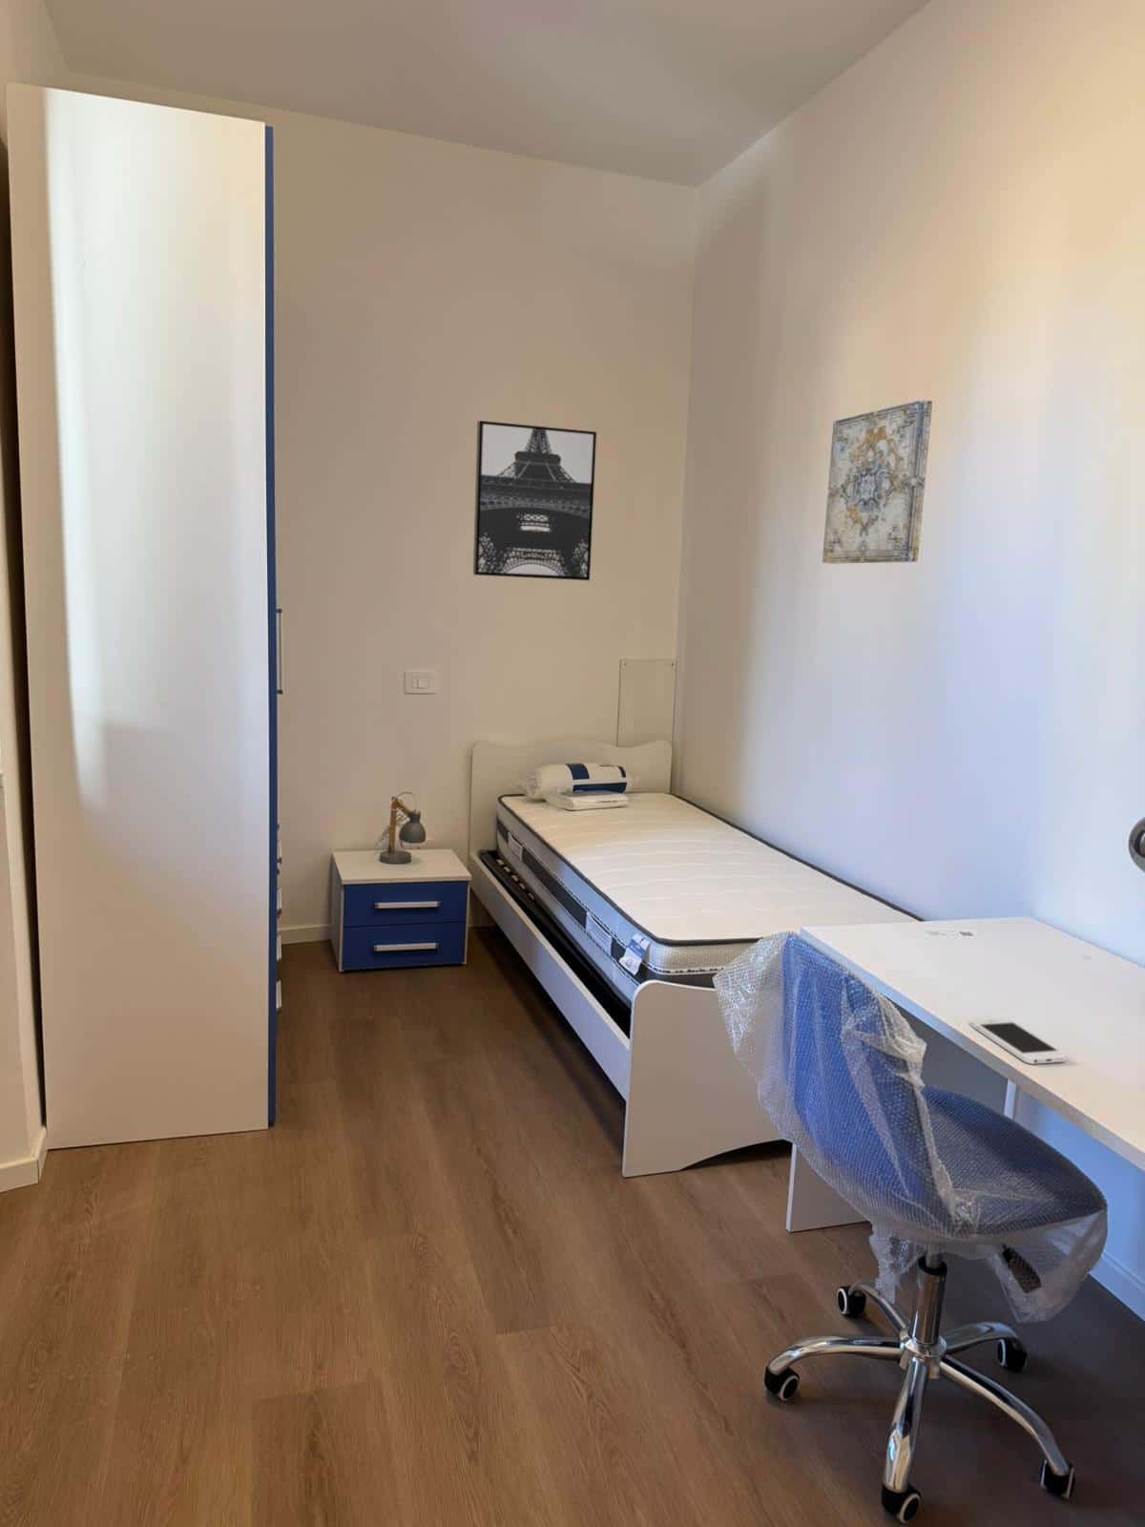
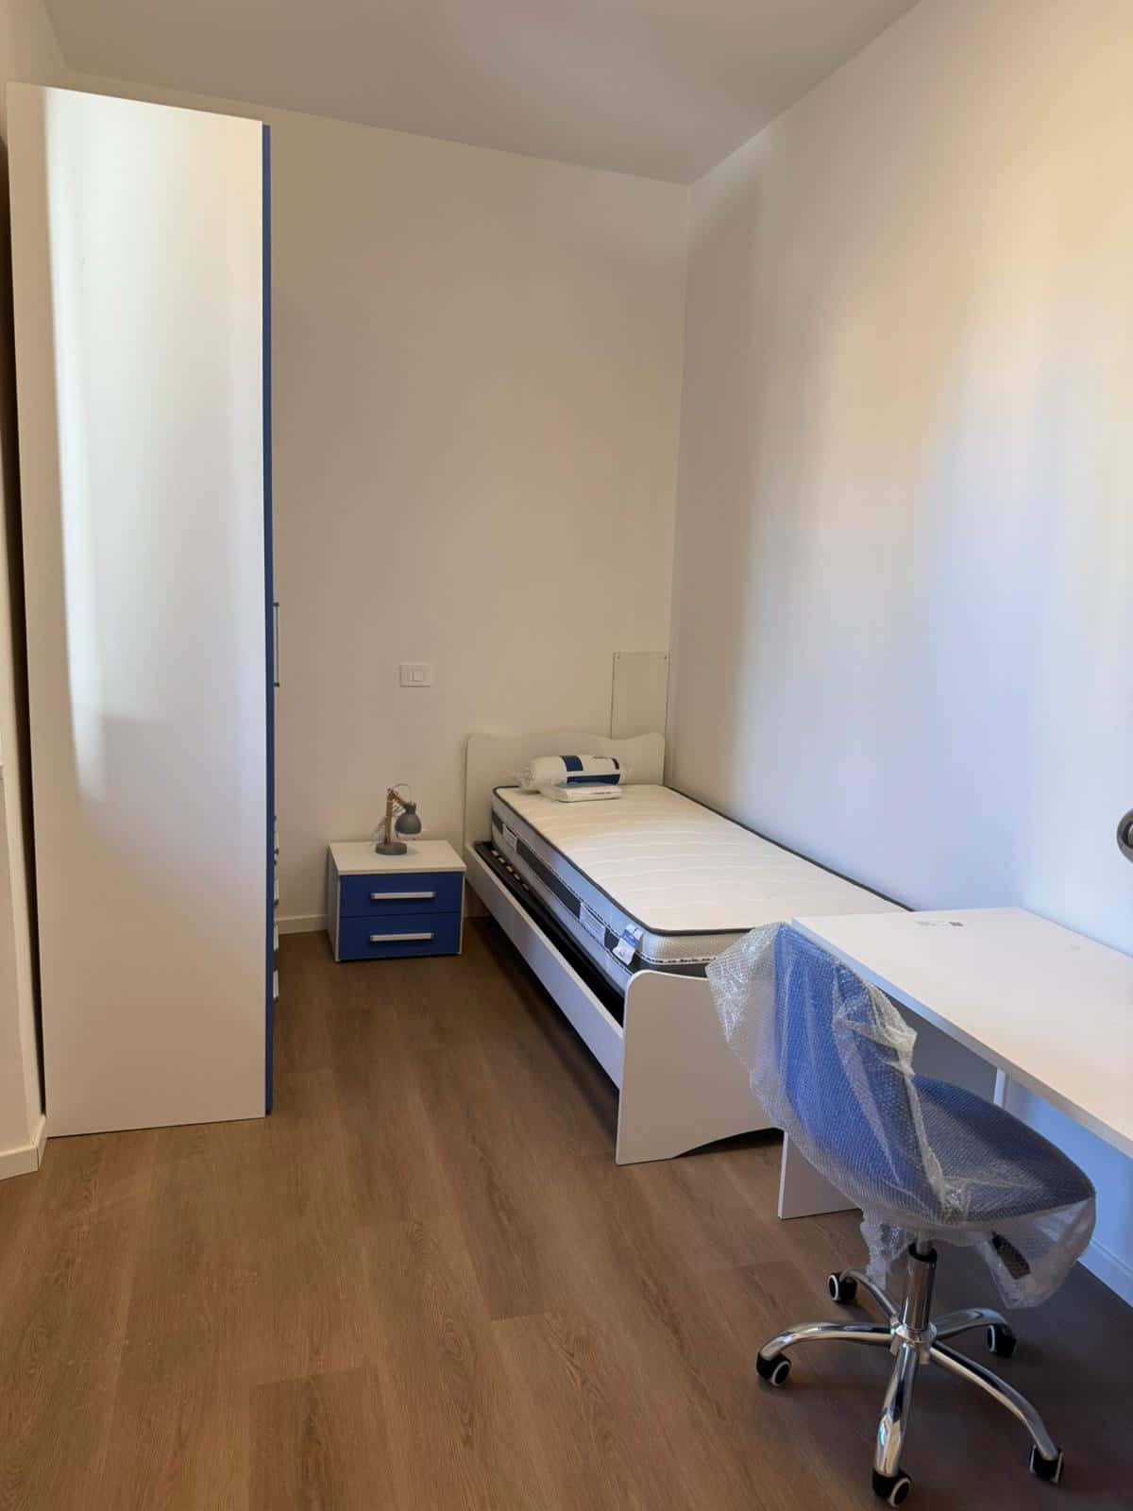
- wall art [821,399,933,565]
- smartphone [971,1017,1068,1065]
- wall art [473,420,598,581]
